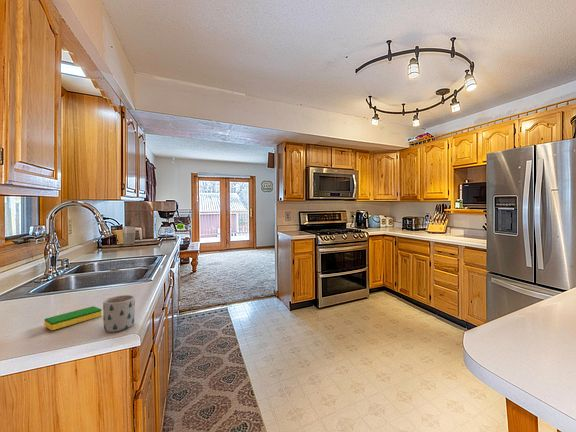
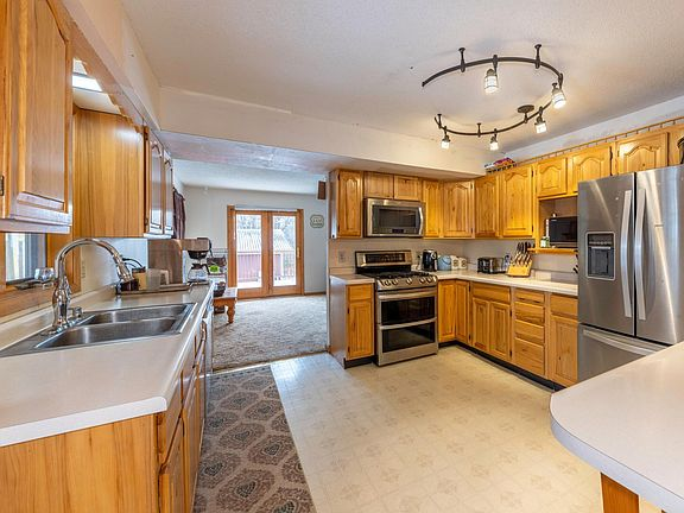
- mug [102,294,136,333]
- dish sponge [43,305,103,331]
